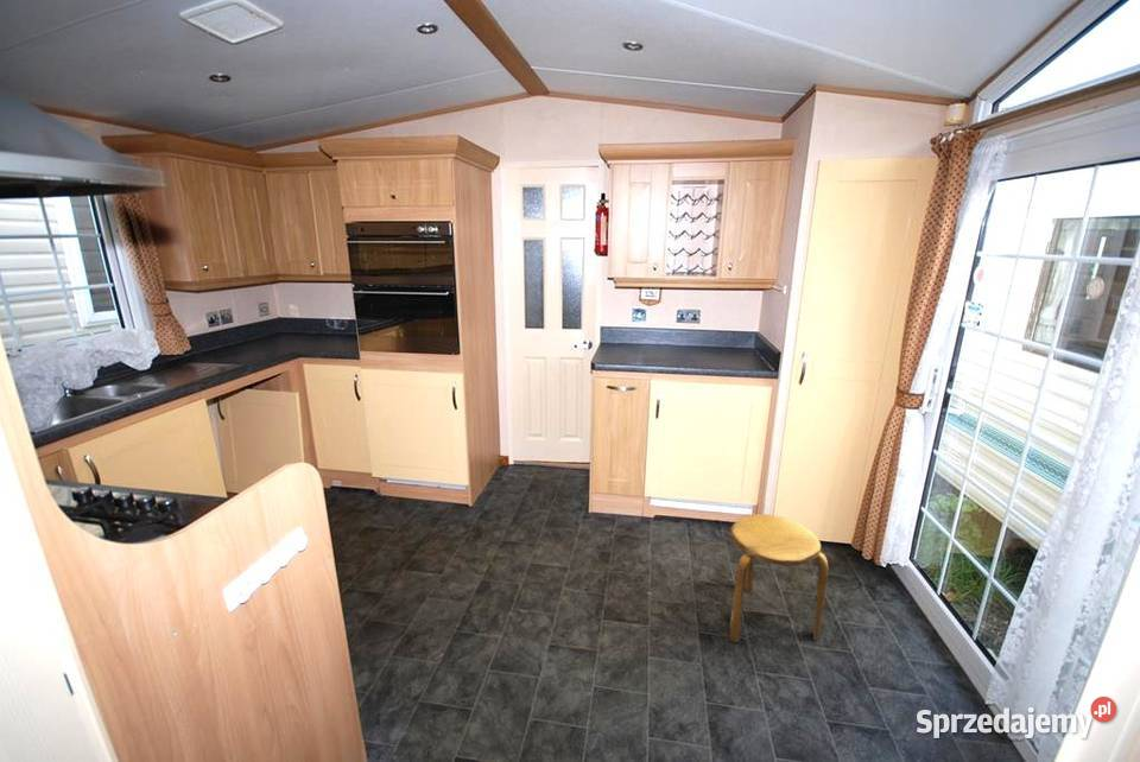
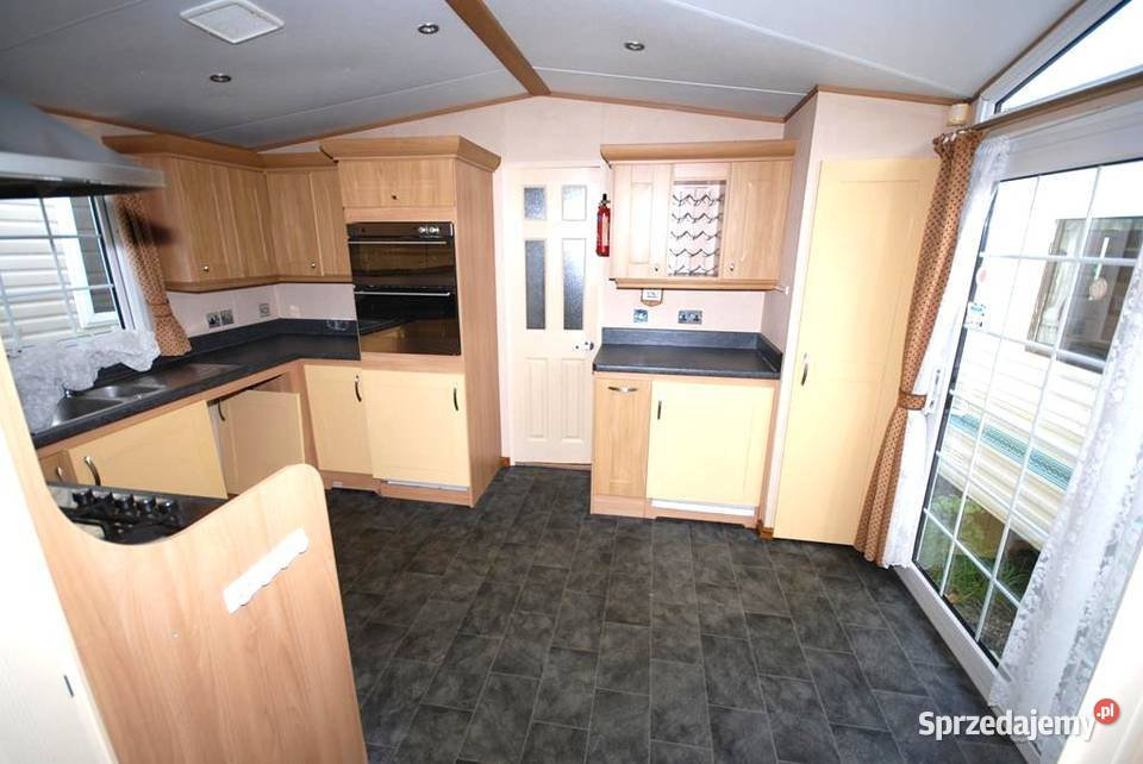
- stool [728,513,829,643]
